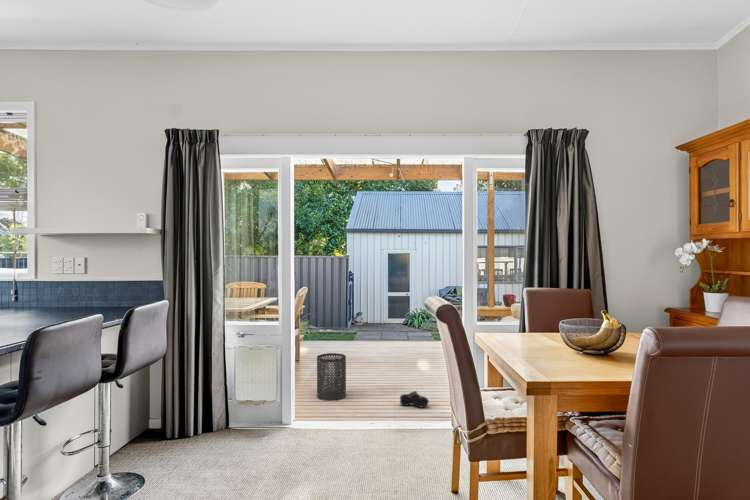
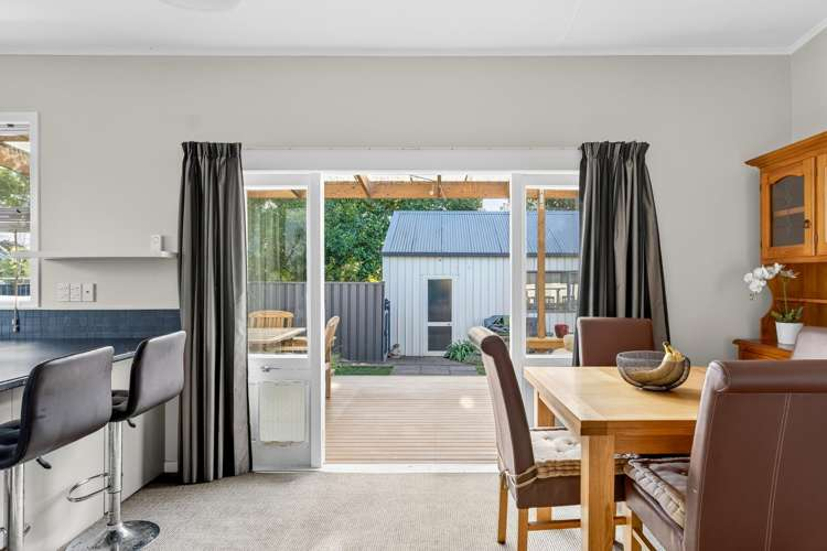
- trash can [316,352,347,402]
- shoe [399,390,430,409]
